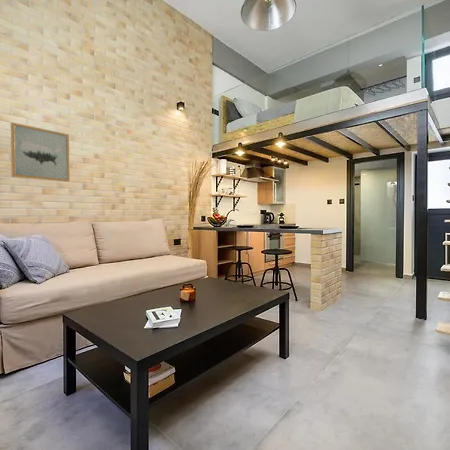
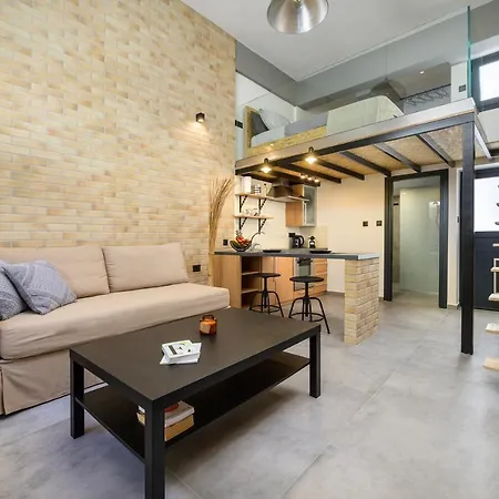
- wall art [10,122,70,183]
